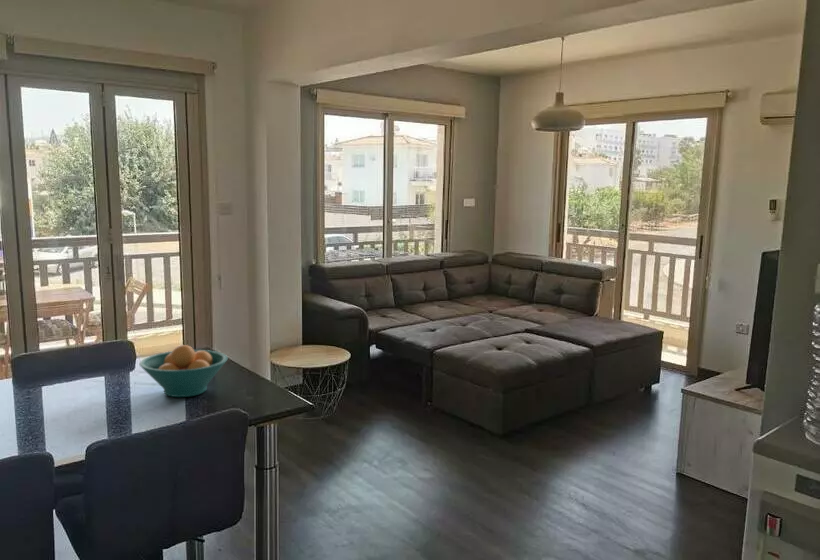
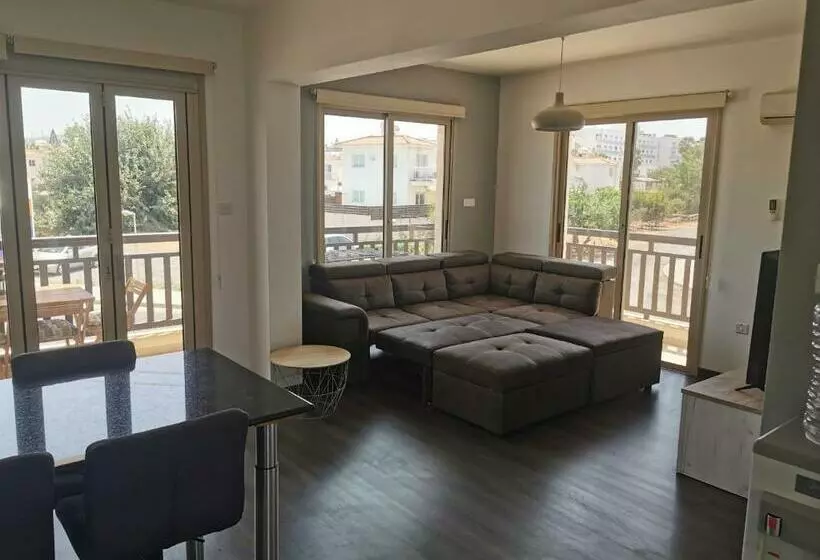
- fruit bowl [138,344,229,398]
